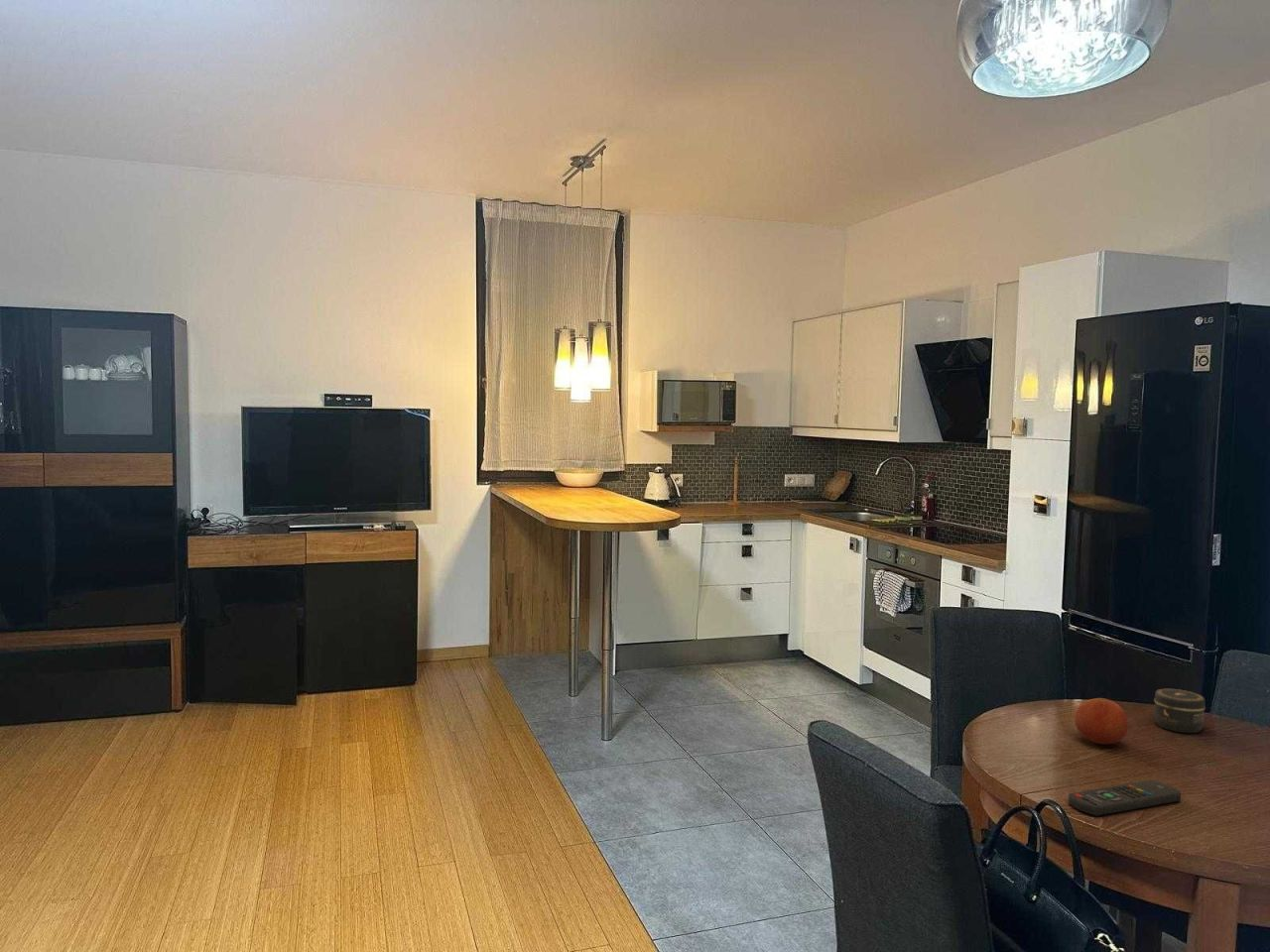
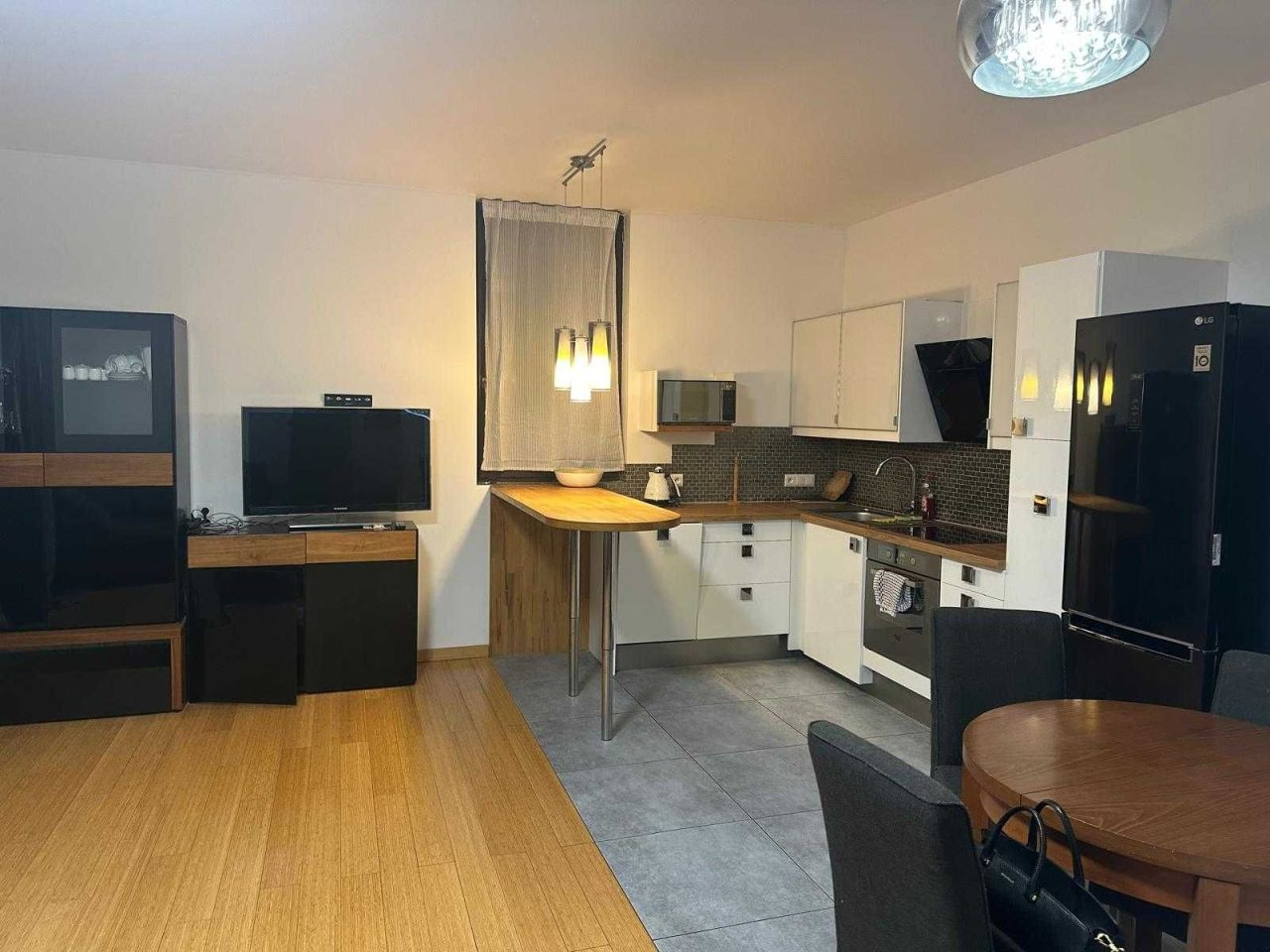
- fruit [1074,697,1129,745]
- remote control [1068,779,1182,817]
- jar [1153,688,1207,734]
